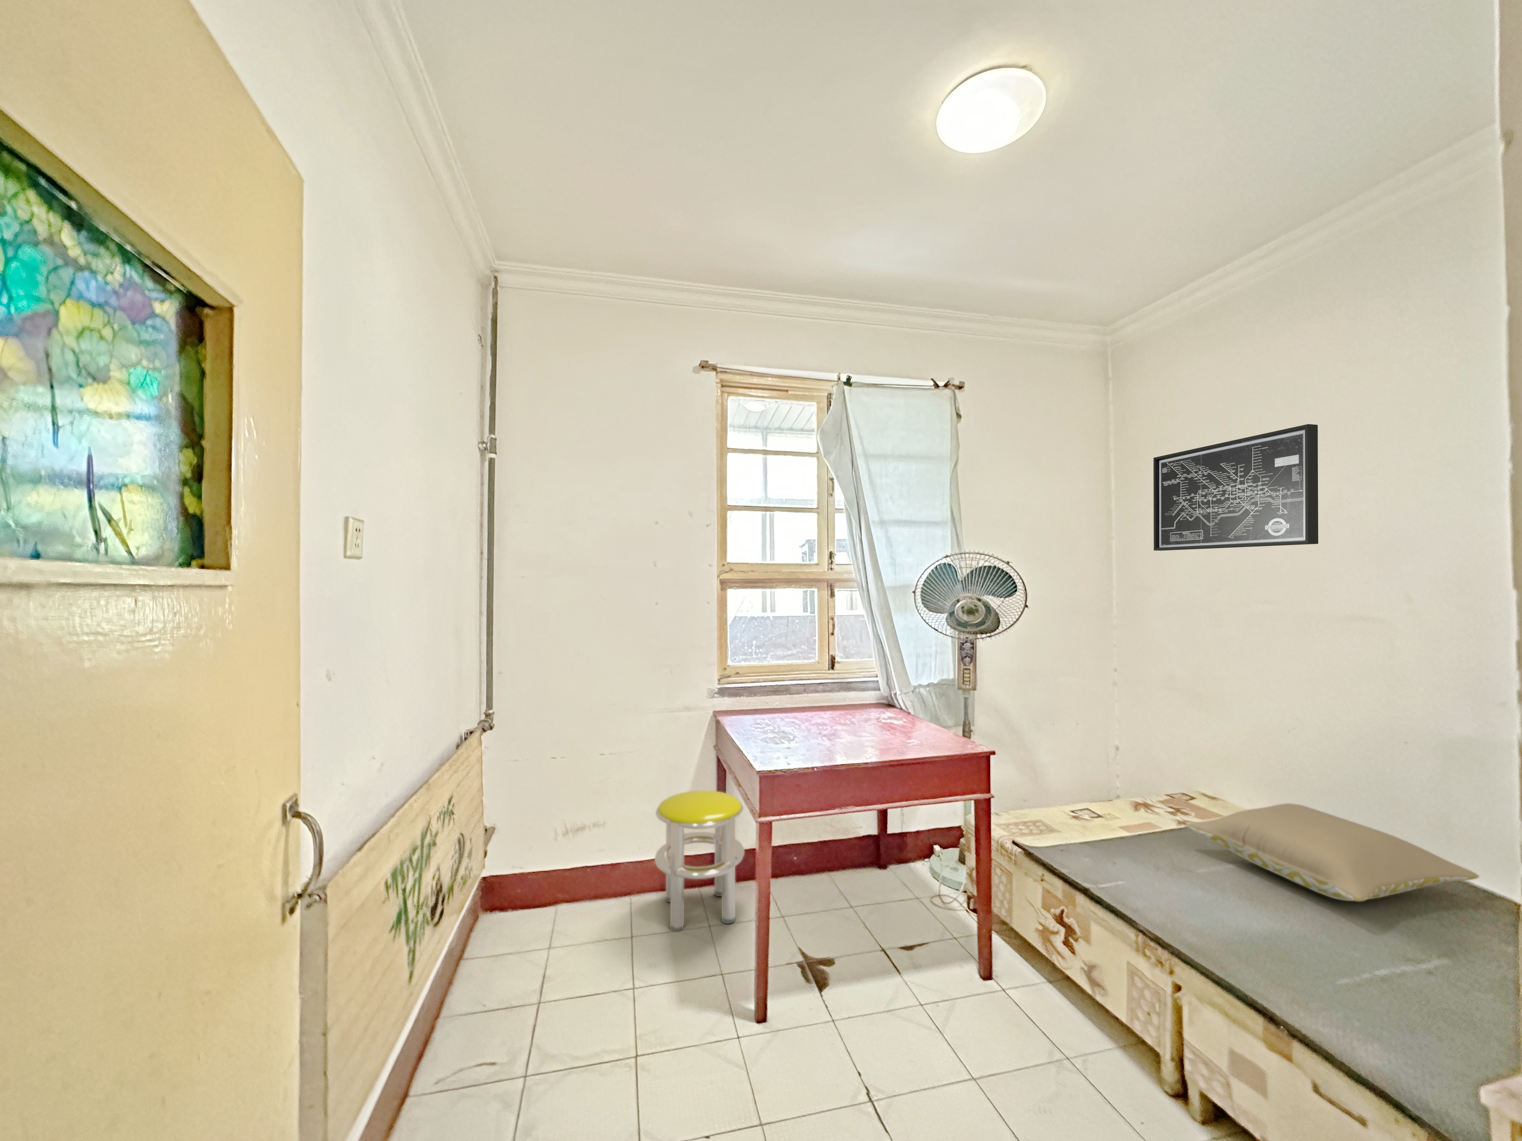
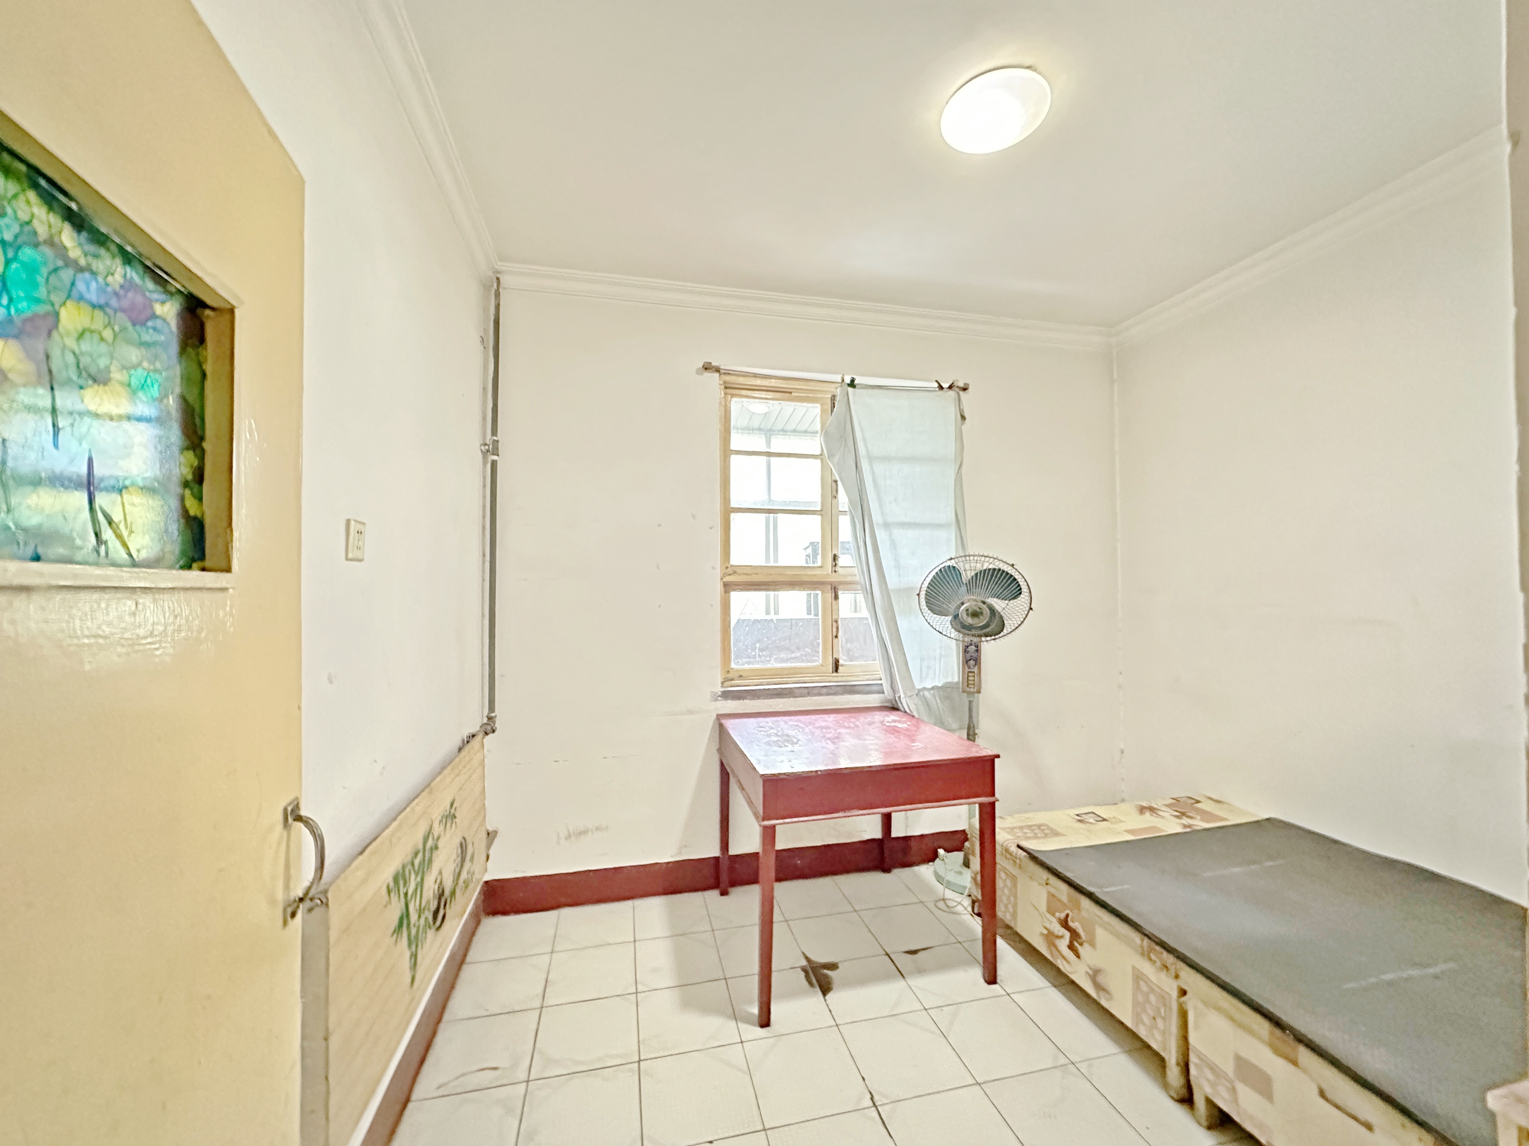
- wall art [1153,424,1318,551]
- stool [654,790,745,931]
- pillow [1186,803,1480,901]
